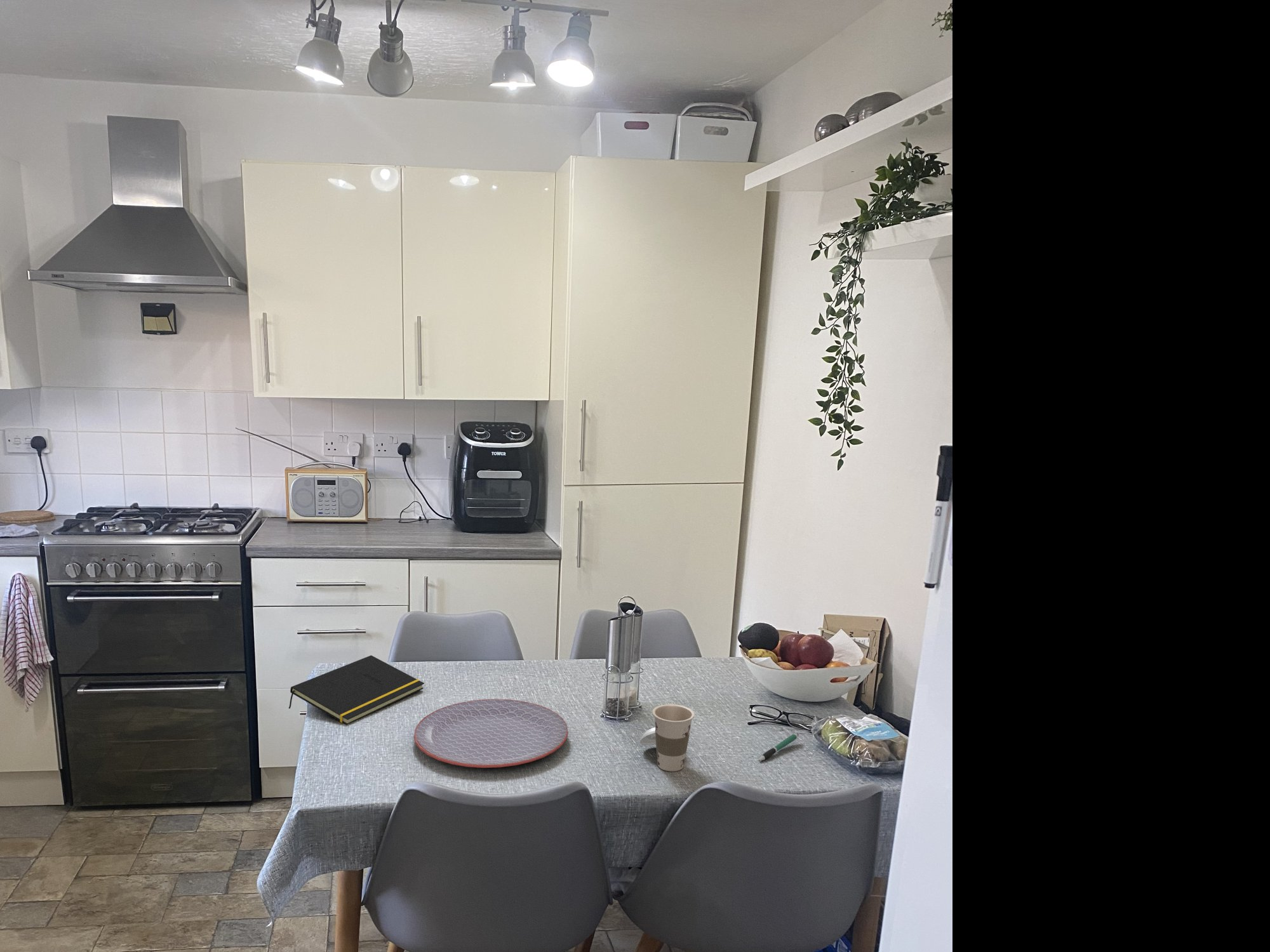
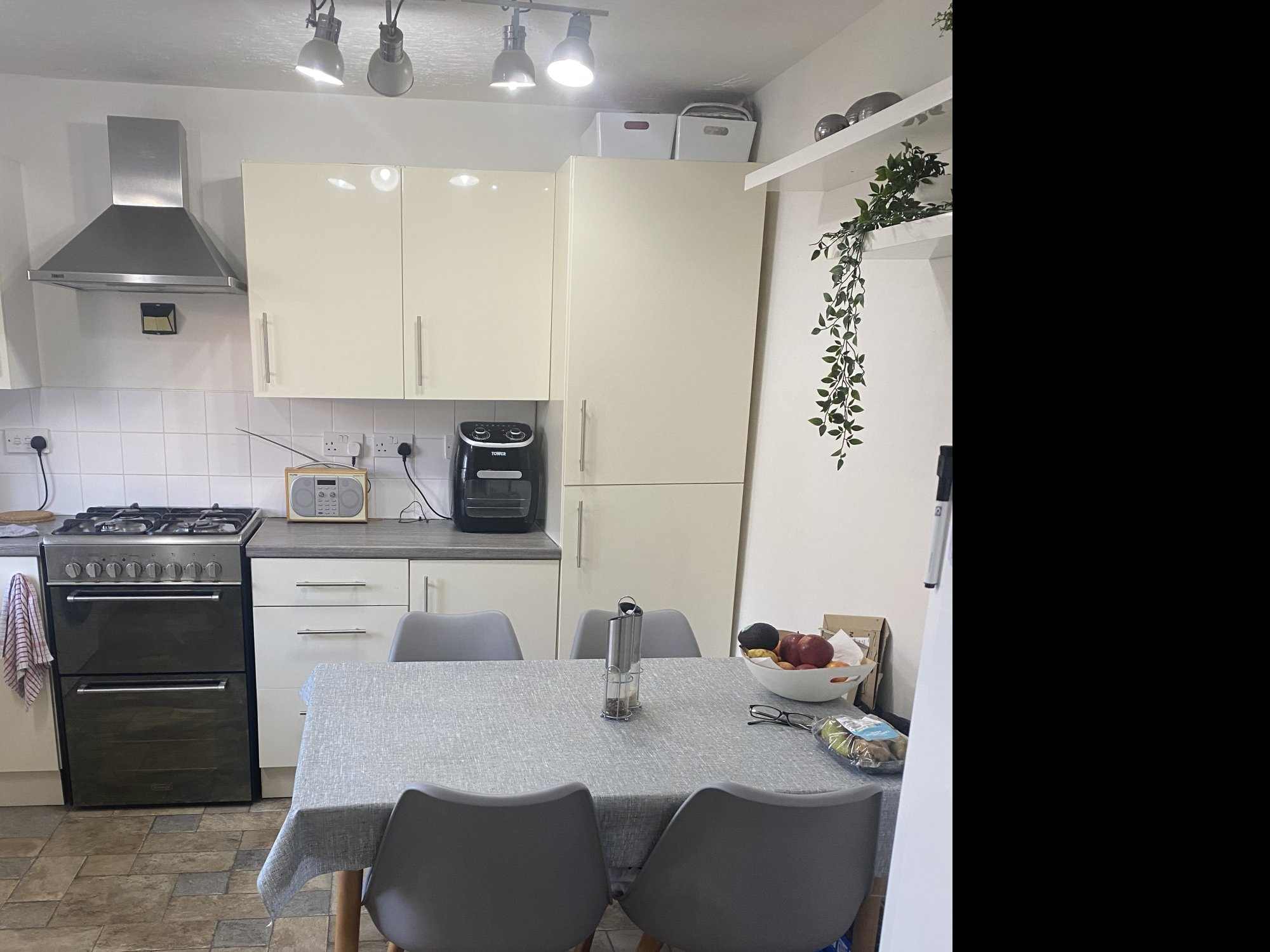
- notepad [288,655,425,725]
- plate [413,698,569,769]
- cup [639,704,695,772]
- pen [758,732,799,762]
